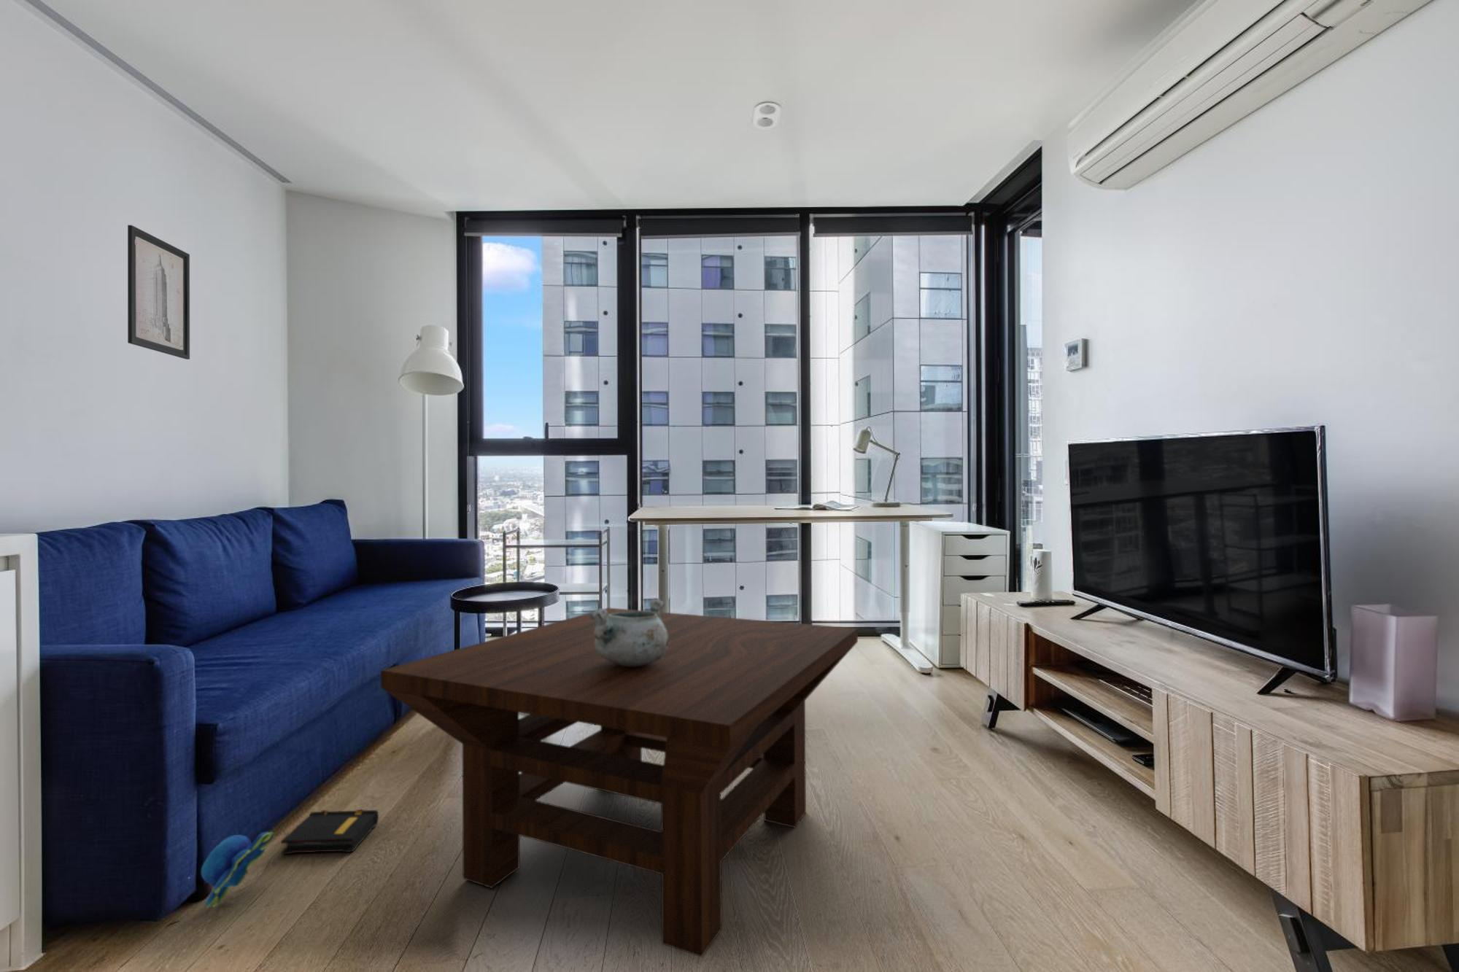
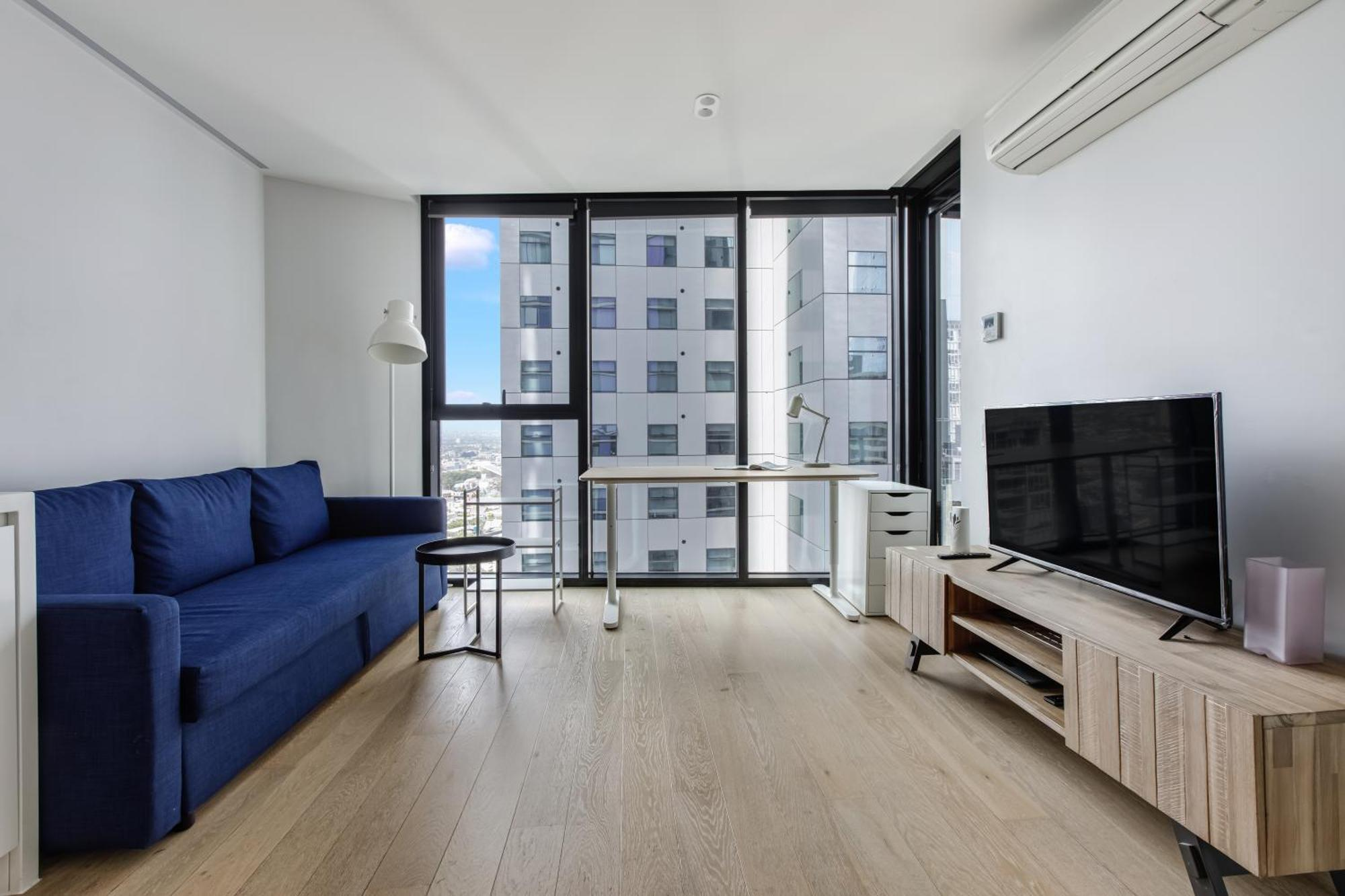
- decorative bowl [589,598,668,666]
- plush toy [201,831,276,909]
- book [280,808,380,855]
- coffee table [380,606,859,958]
- wall art [127,225,191,360]
